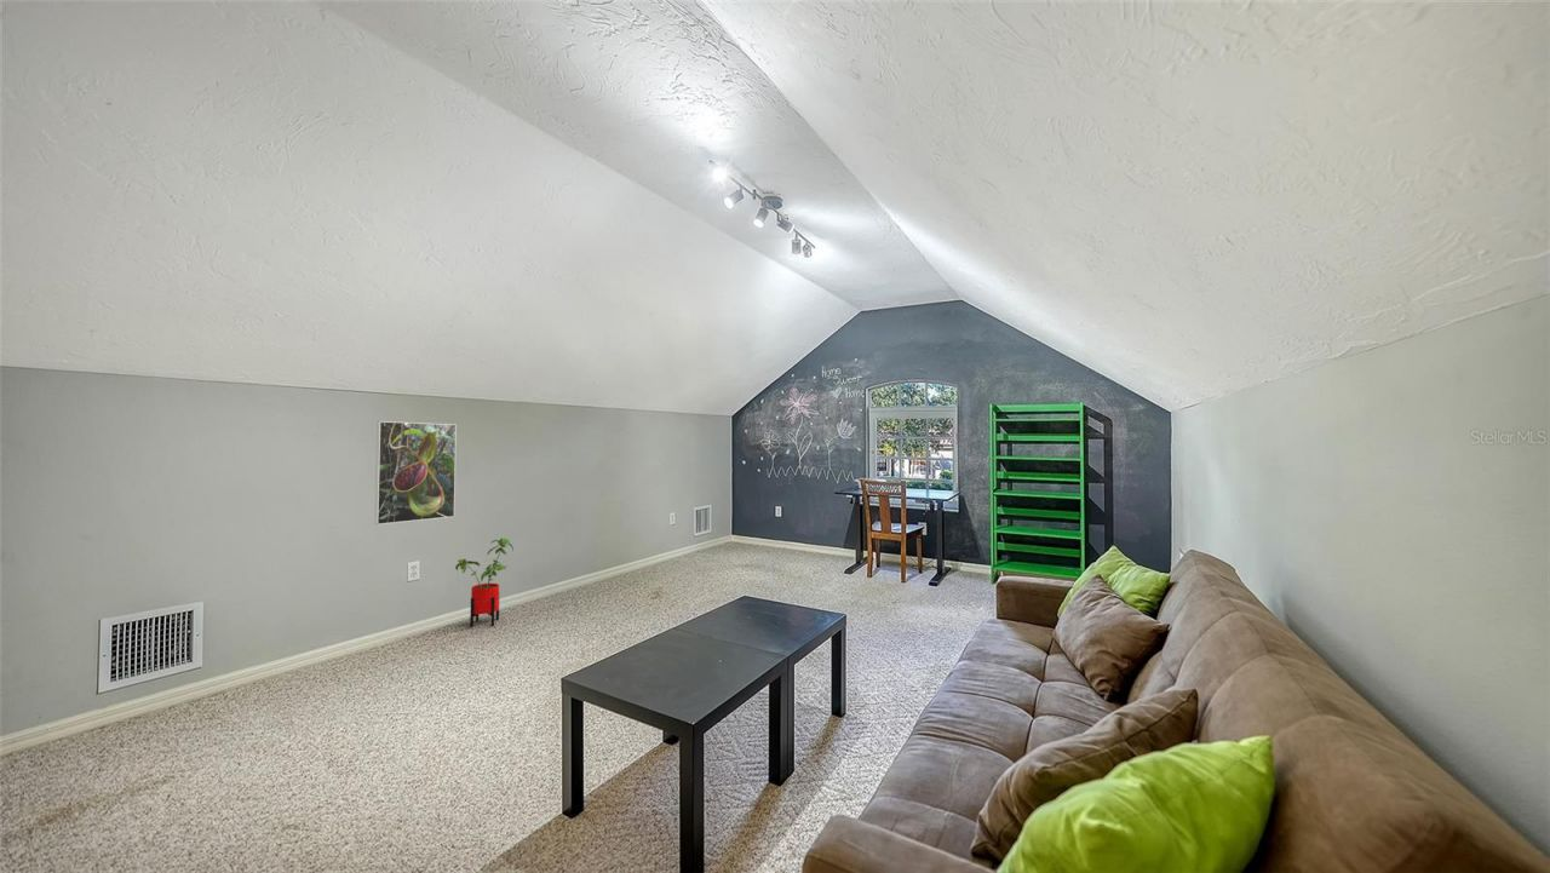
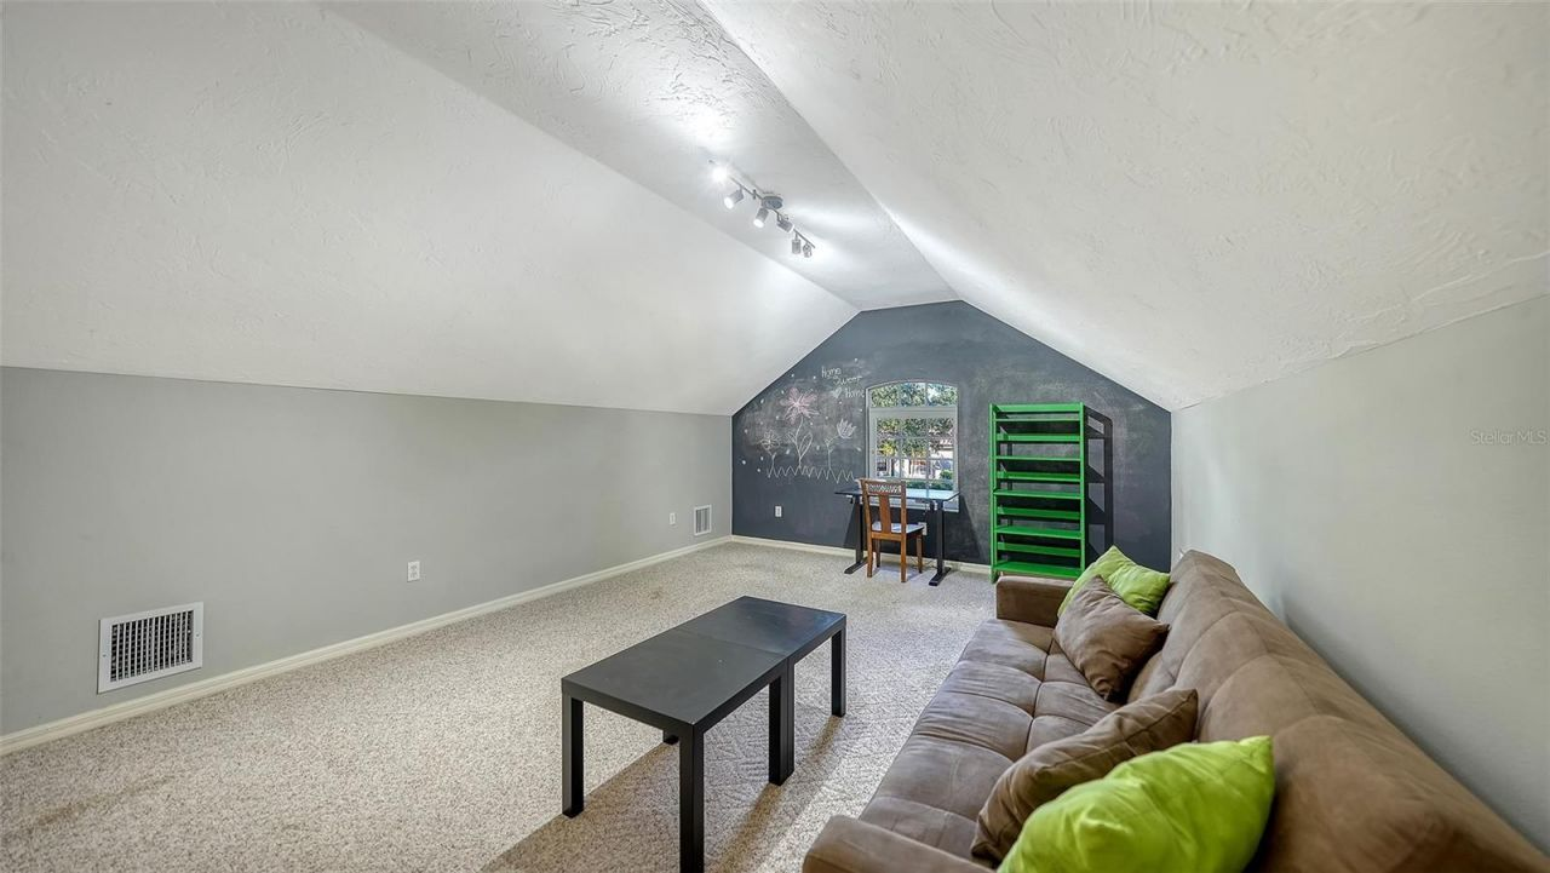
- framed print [374,420,458,525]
- house plant [454,538,515,628]
